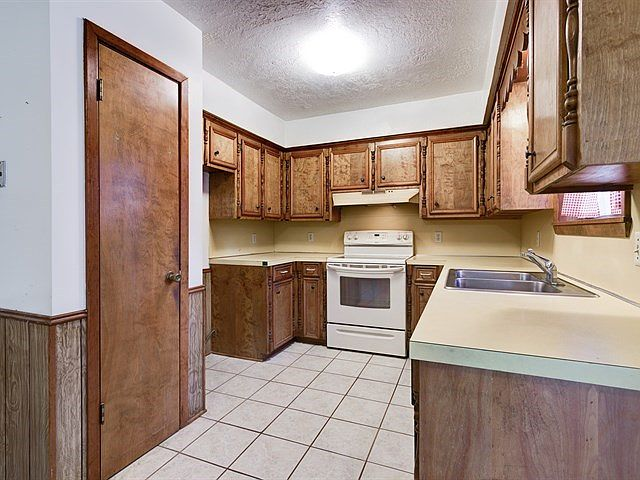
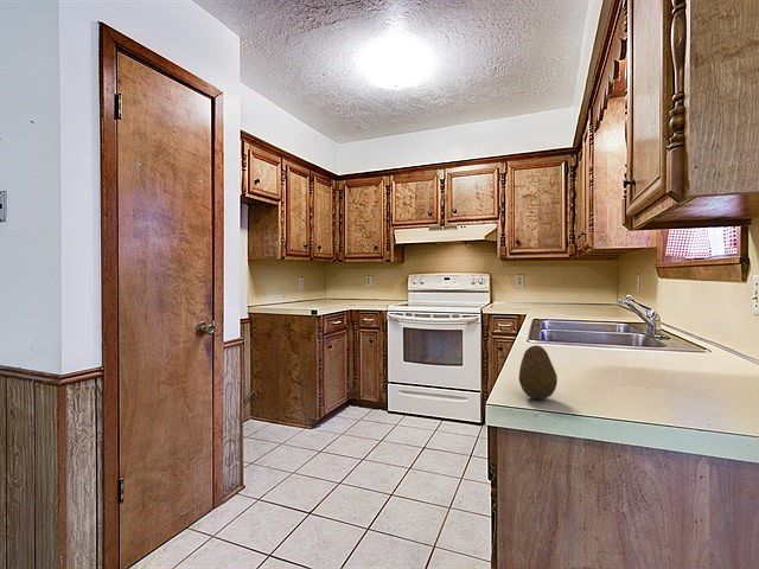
+ fruit [518,344,559,401]
